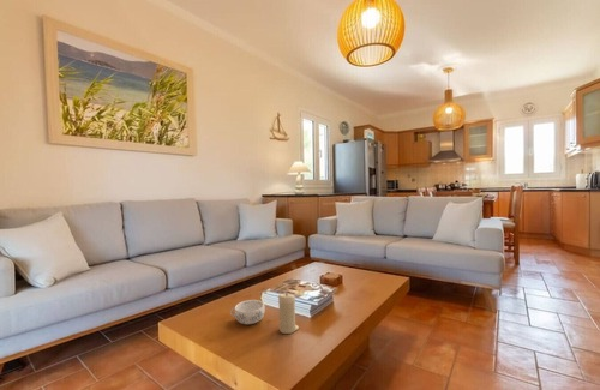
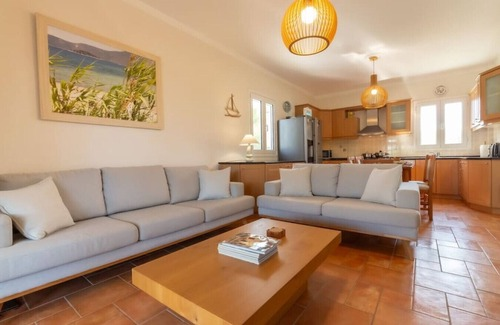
- decorative bowl [229,299,266,325]
- candle [277,293,300,335]
